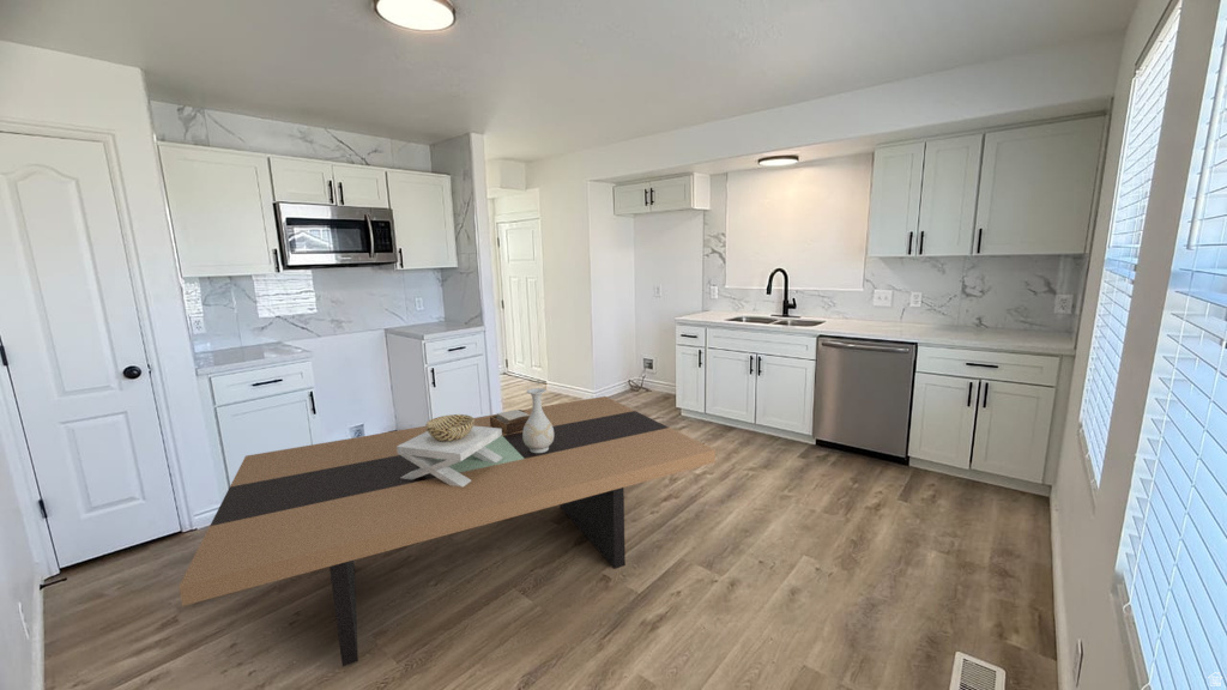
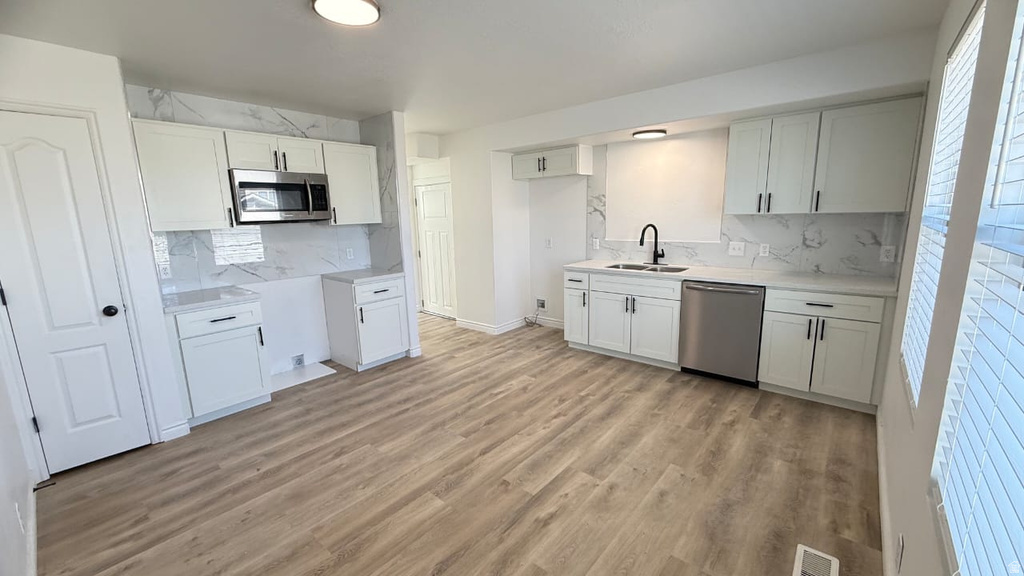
- dining table [179,395,717,667]
- decorative bowl [397,413,502,486]
- napkin holder [490,408,530,434]
- vase [522,387,554,453]
